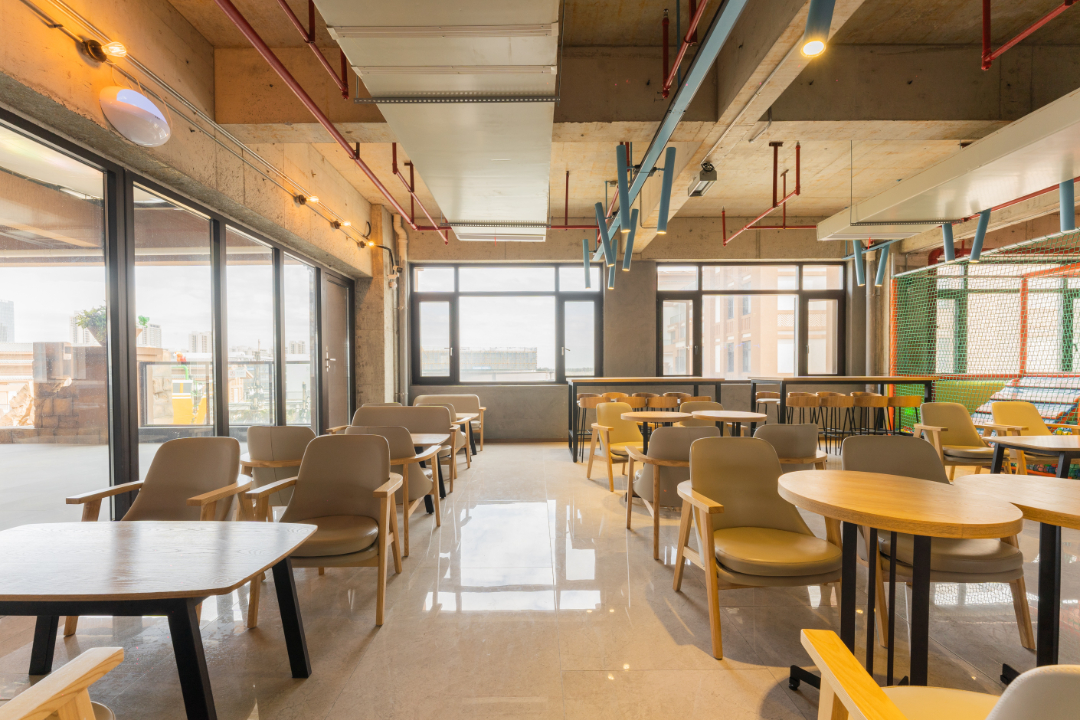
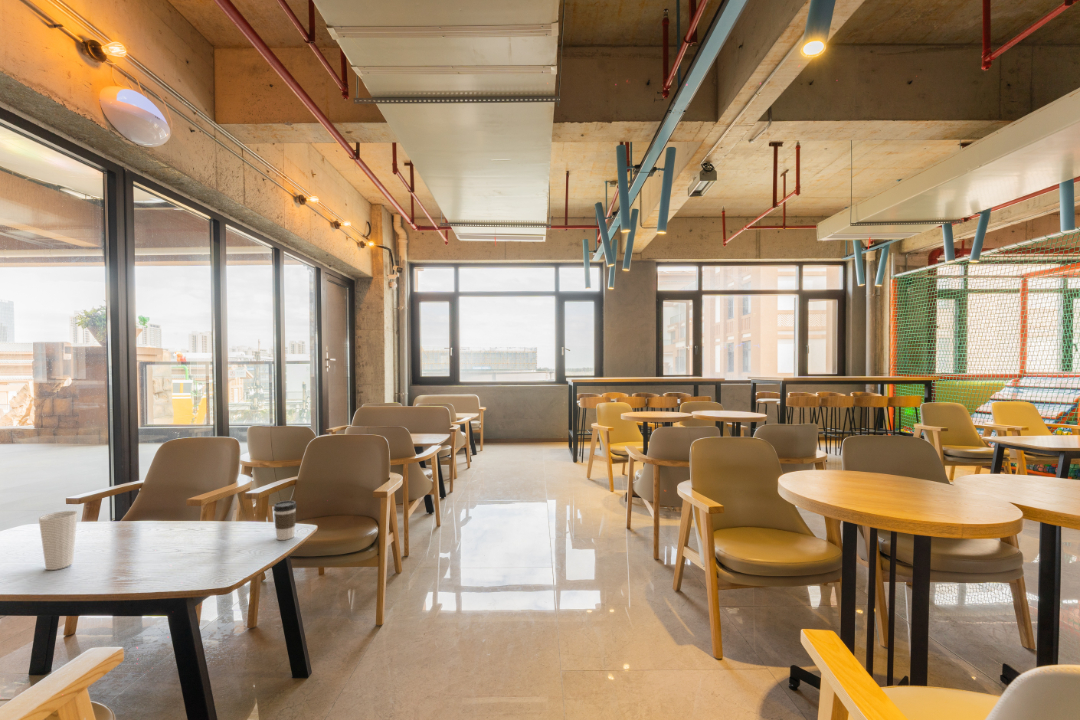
+ cup [38,510,78,571]
+ coffee cup [272,500,298,541]
